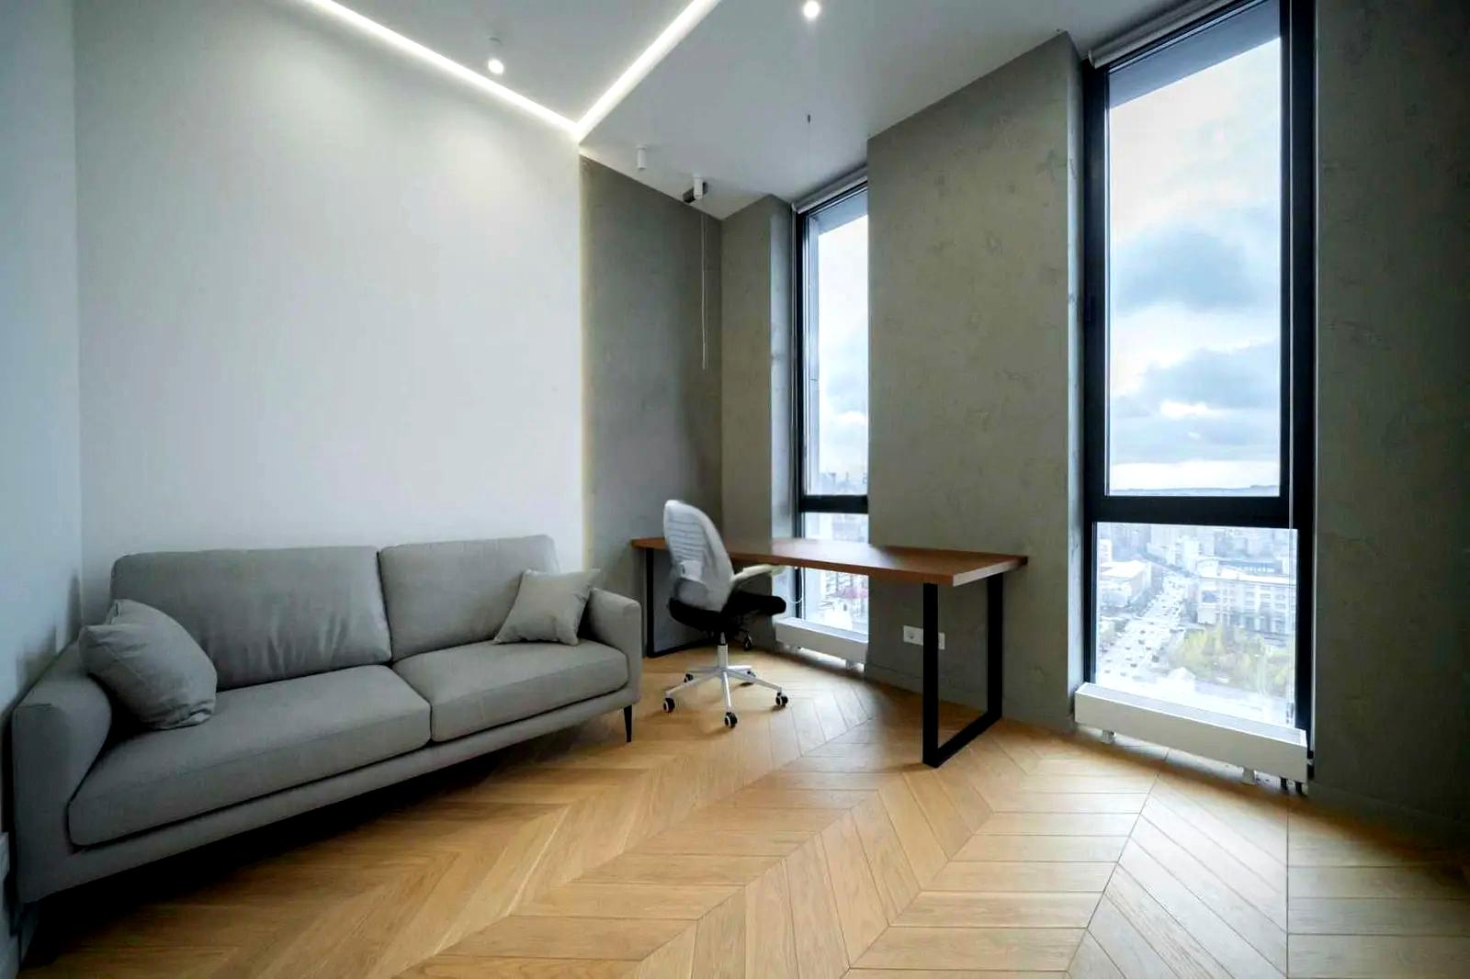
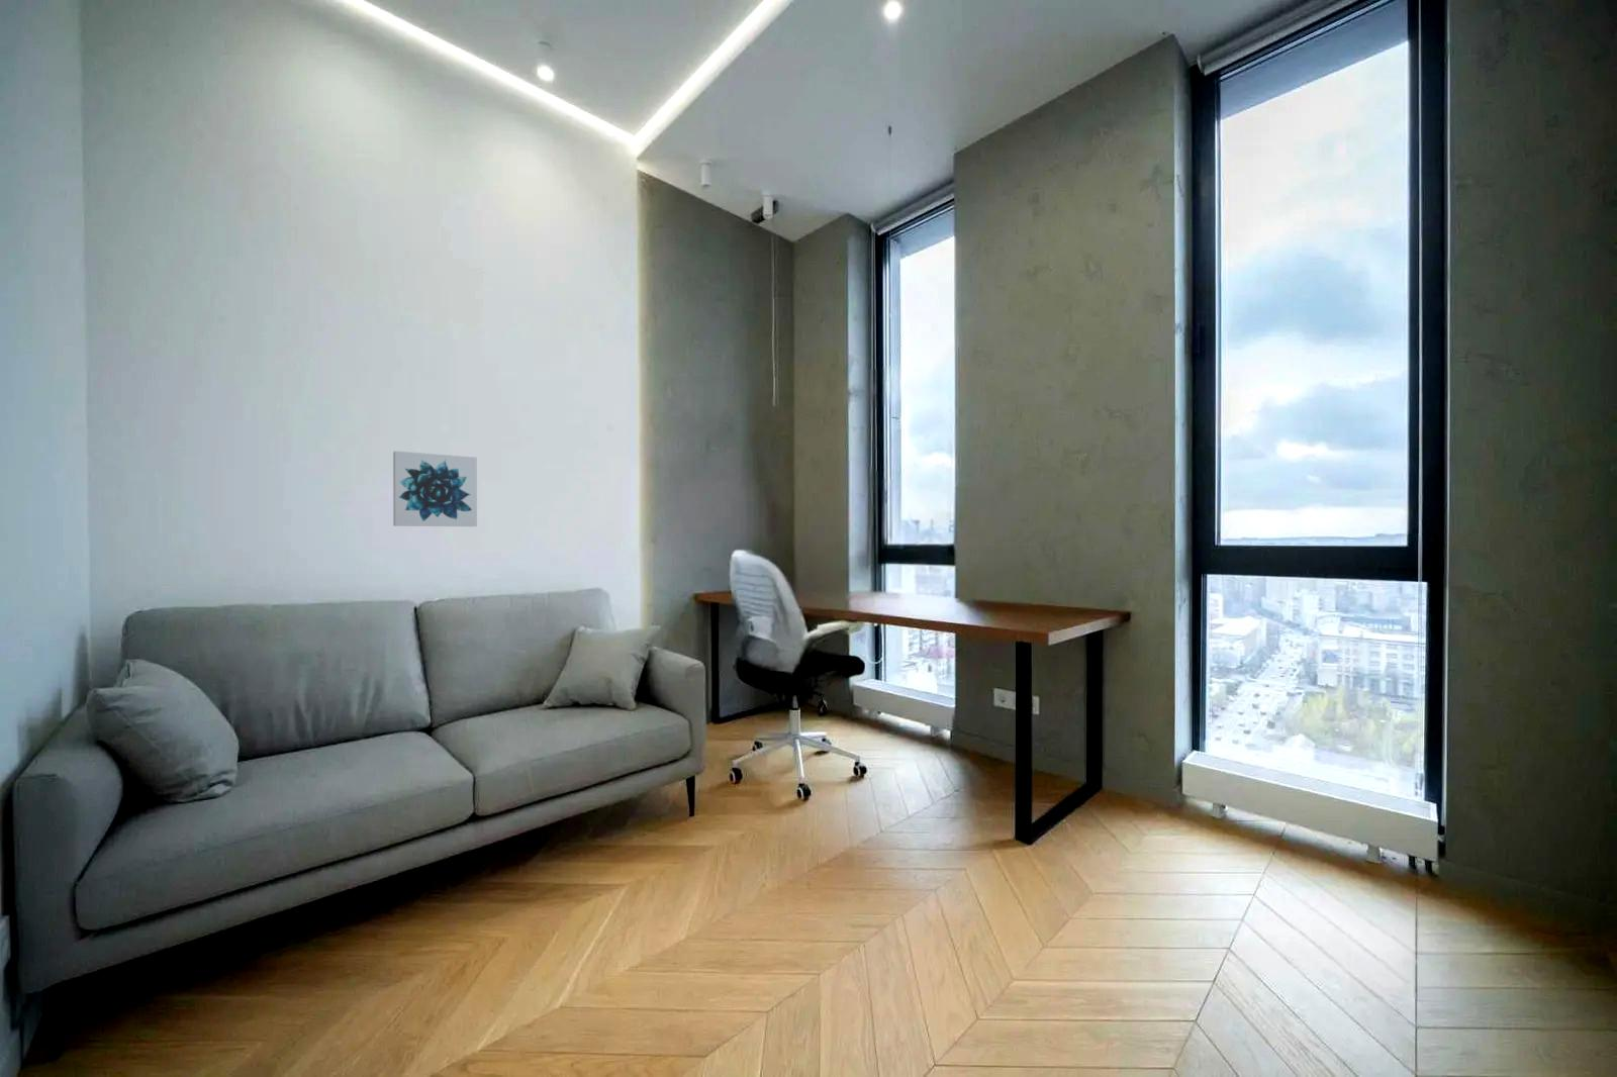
+ wall art [392,451,478,528]
